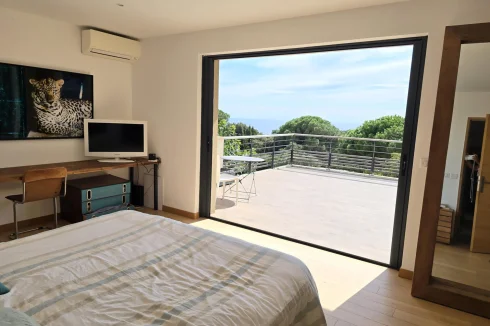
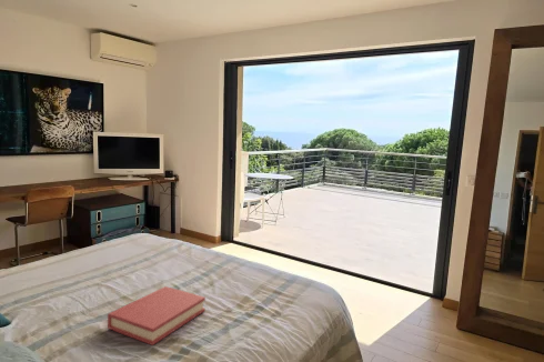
+ hardback book [107,285,206,346]
